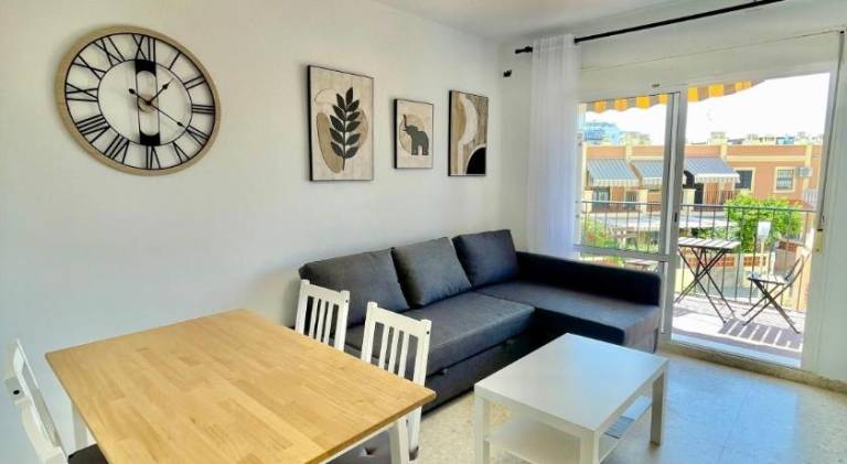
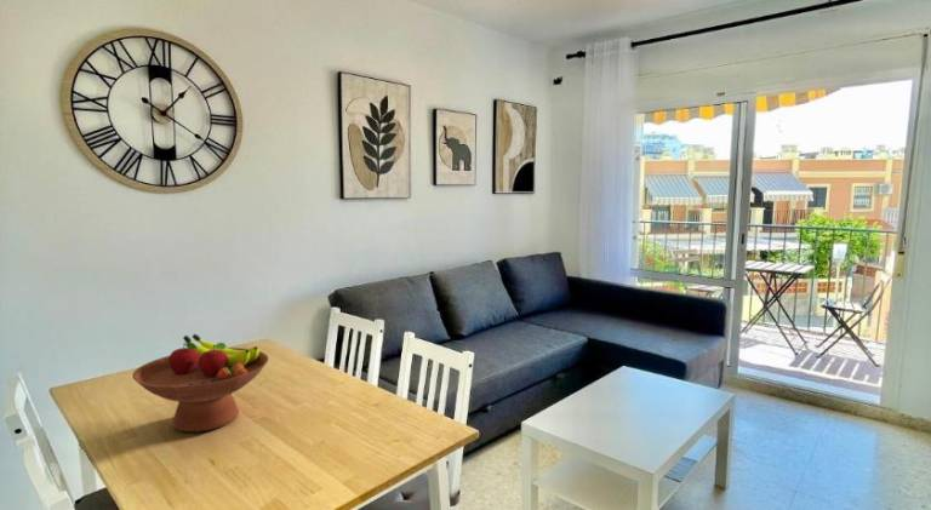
+ fruit bowl [131,333,270,434]
